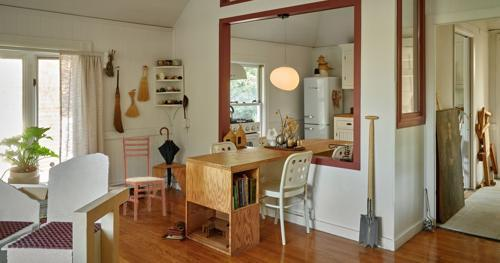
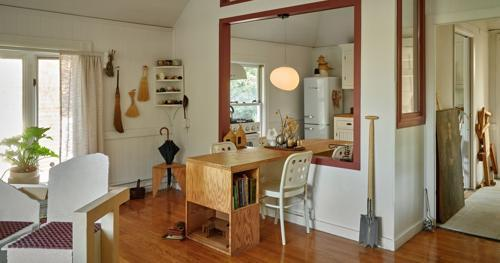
- dining chair [121,135,167,222]
